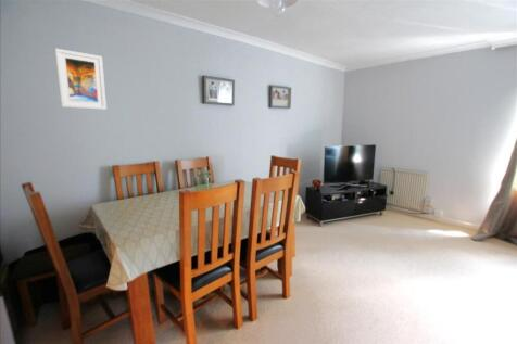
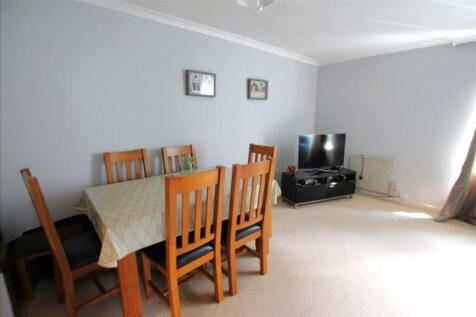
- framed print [54,48,108,111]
